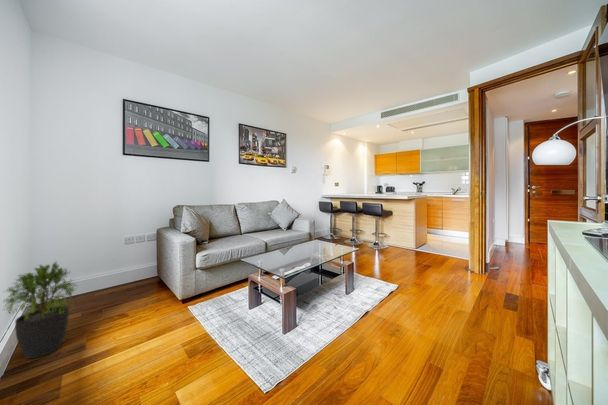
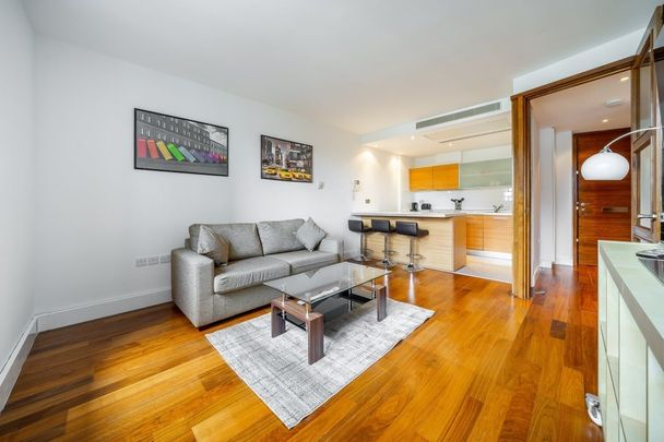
- potted plant [1,260,78,360]
